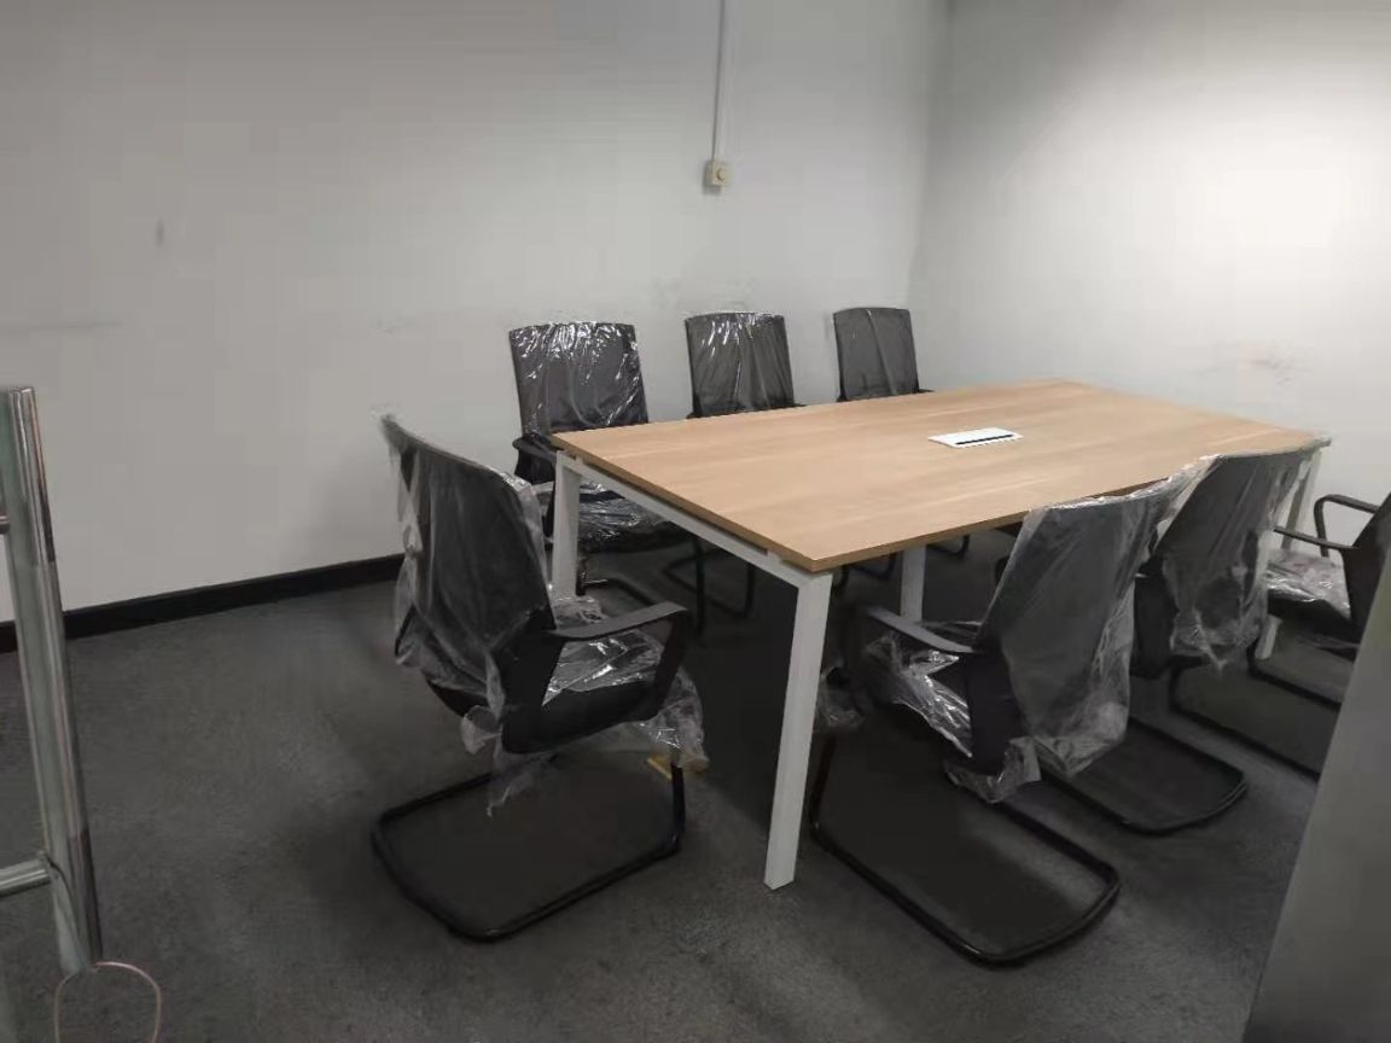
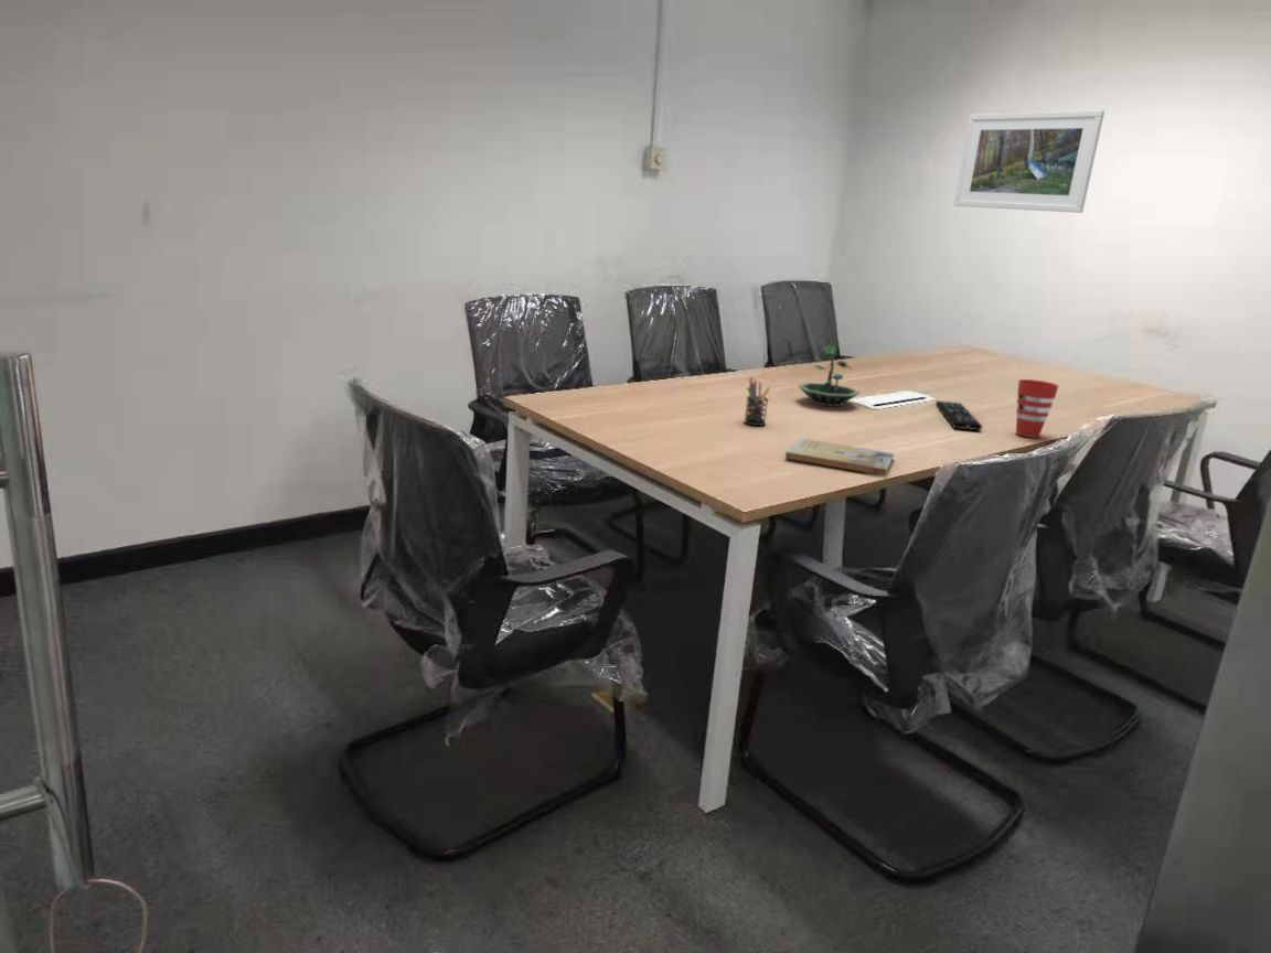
+ pen holder [743,376,771,427]
+ cup [1015,378,1060,439]
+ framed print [953,109,1106,214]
+ terrarium [797,342,862,408]
+ book [784,437,896,478]
+ remote control [934,399,983,431]
